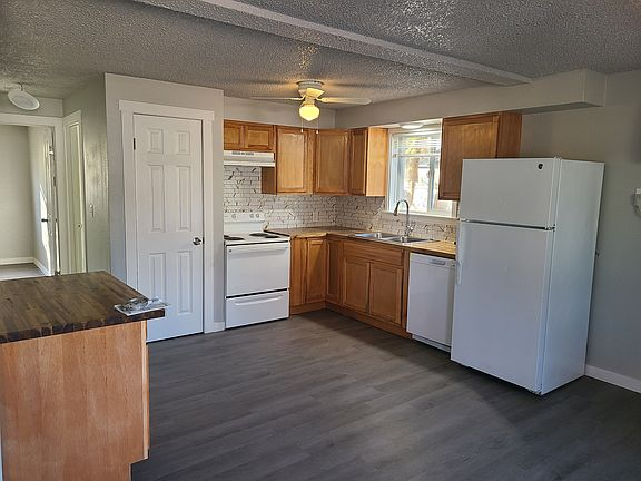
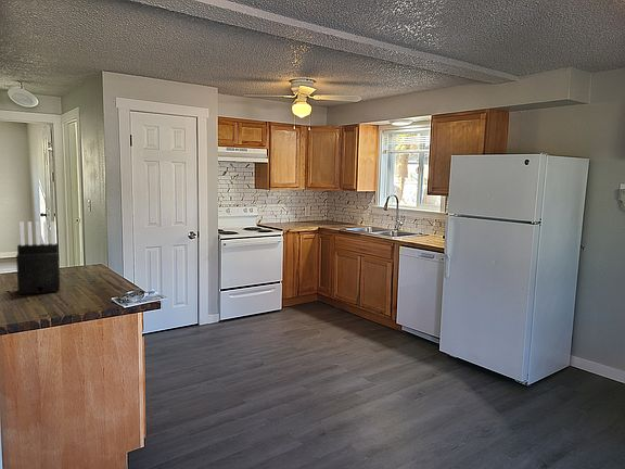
+ knife block [15,220,61,295]
